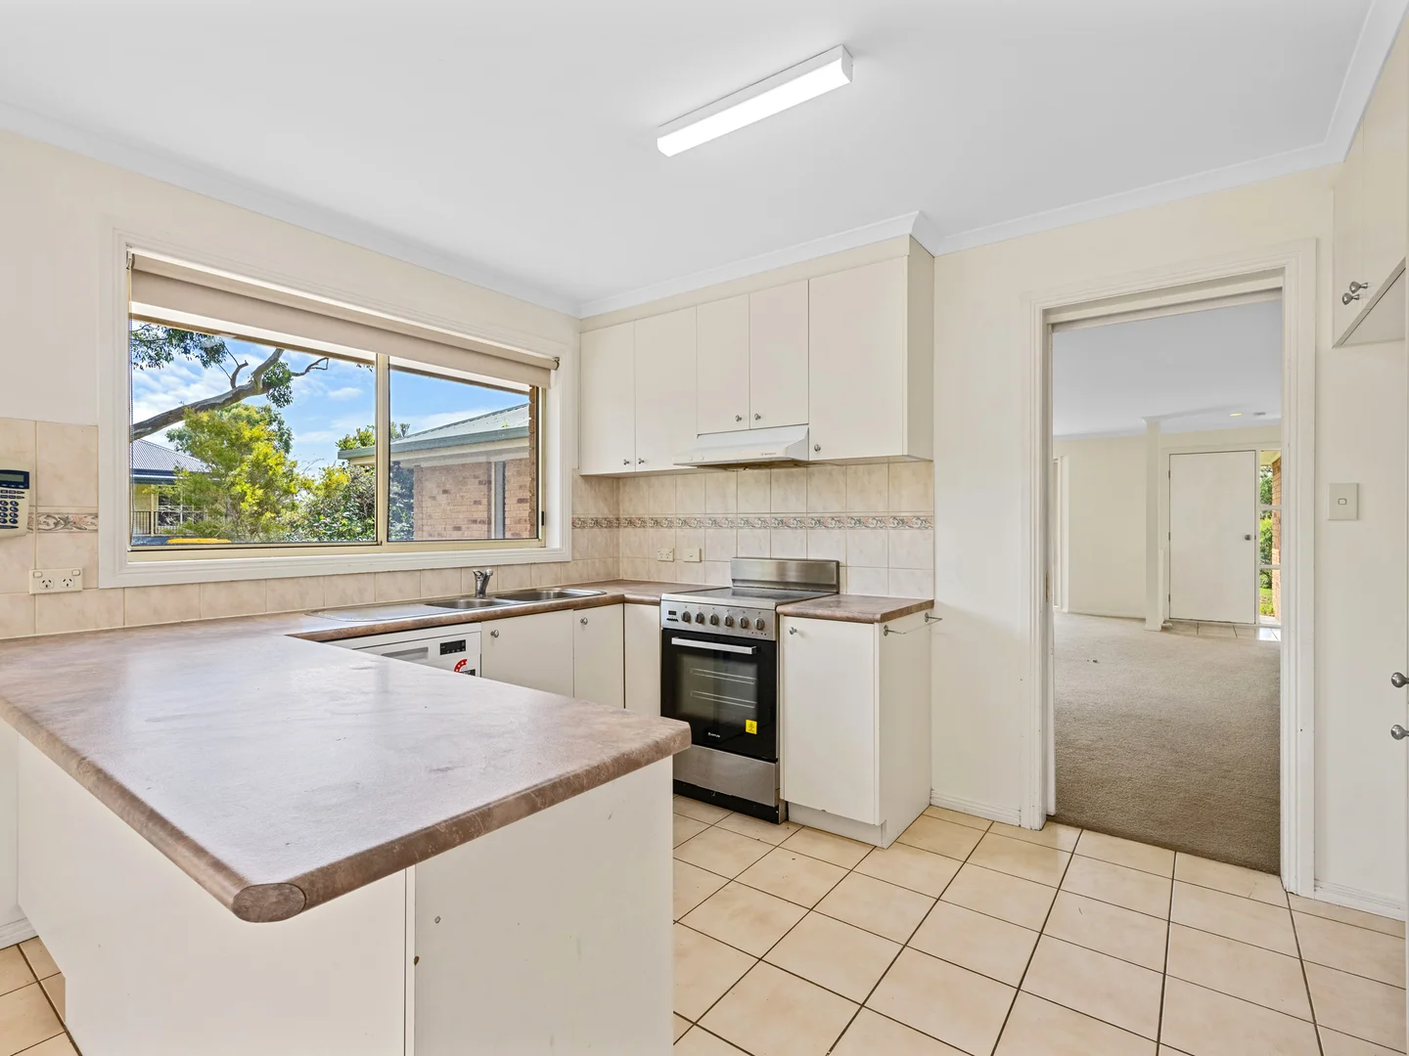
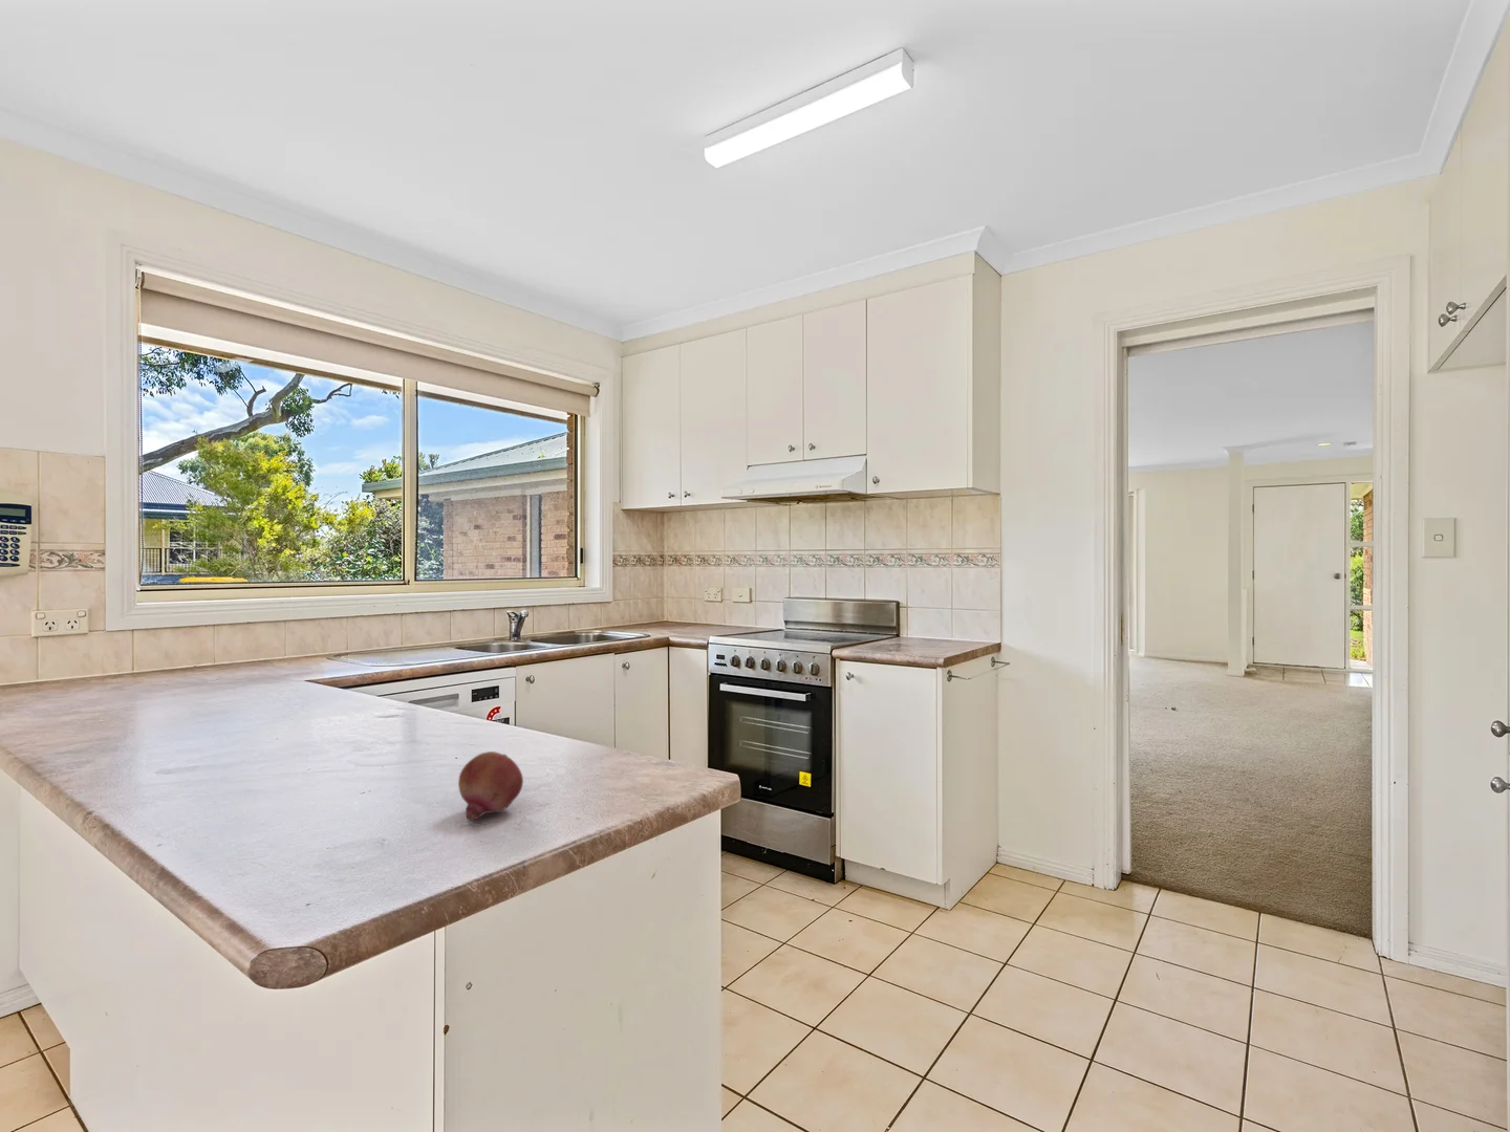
+ fruit [458,750,524,822]
